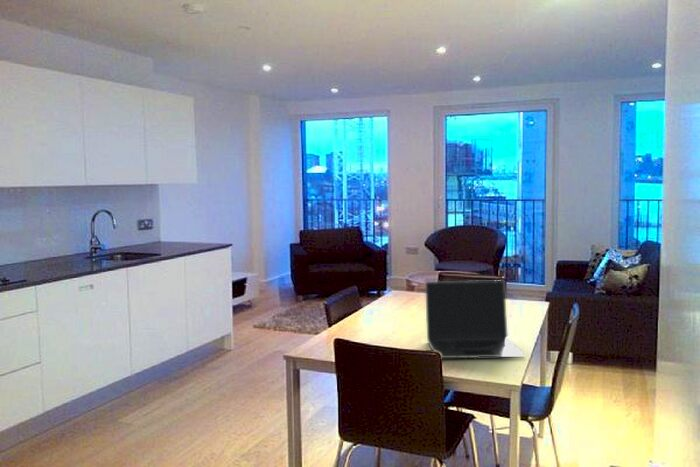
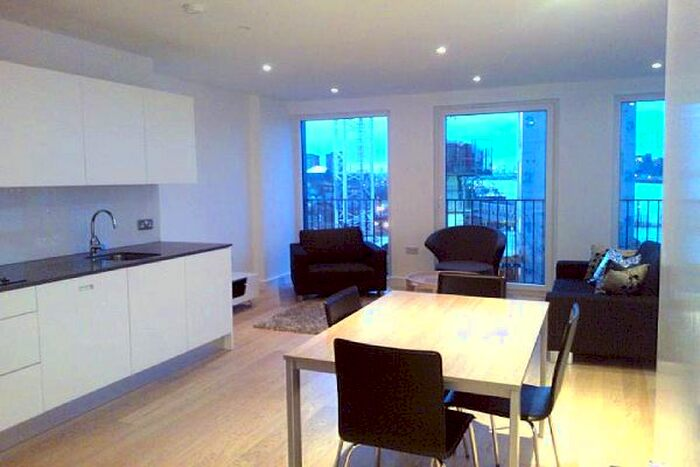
- laptop [424,279,527,359]
